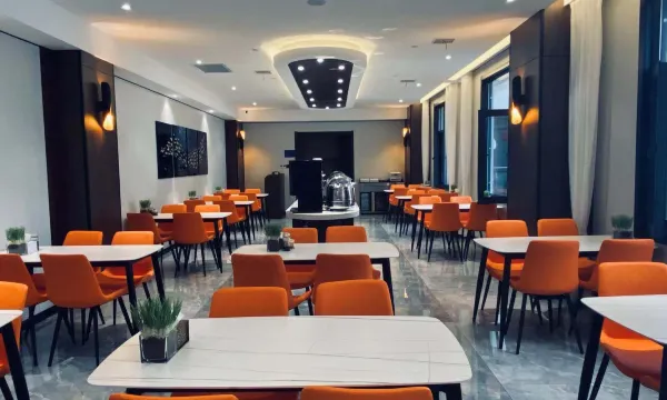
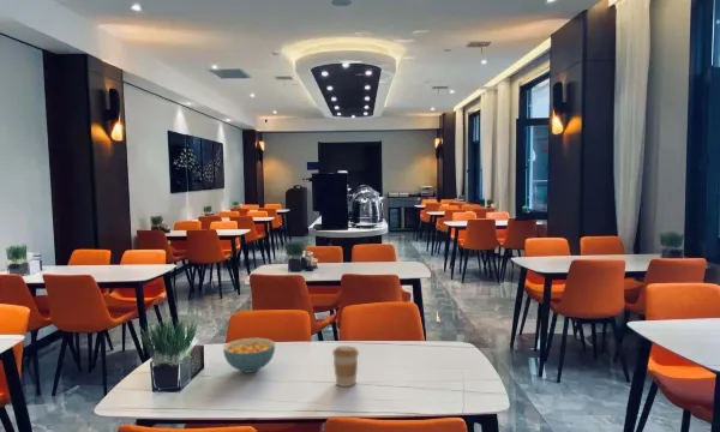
+ coffee cup [331,346,360,388]
+ cereal bowl [222,336,276,374]
